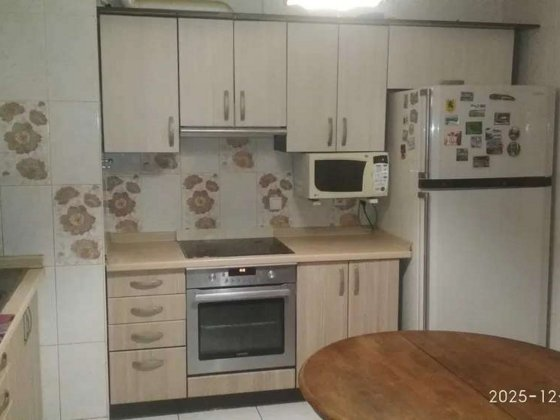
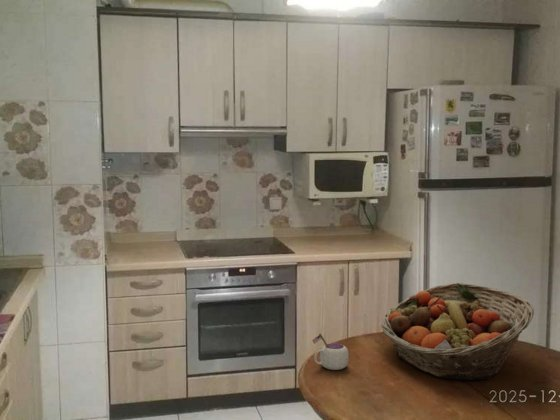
+ mug [311,333,350,371]
+ fruit basket [380,282,535,381]
